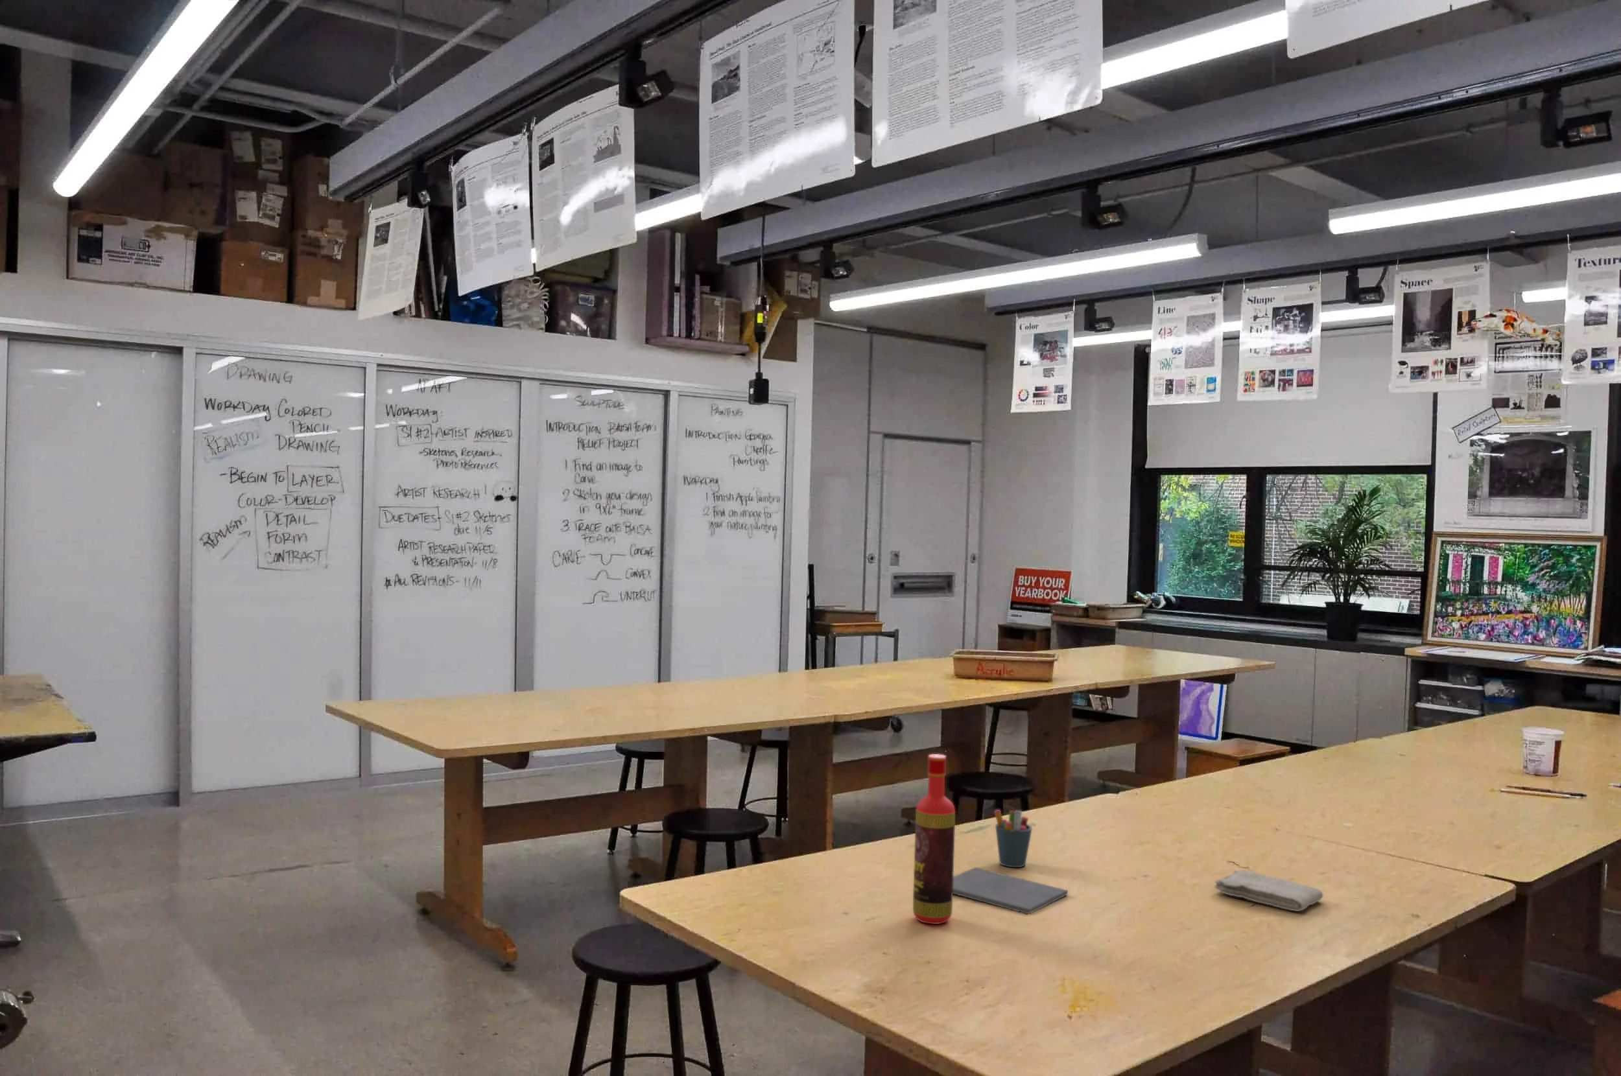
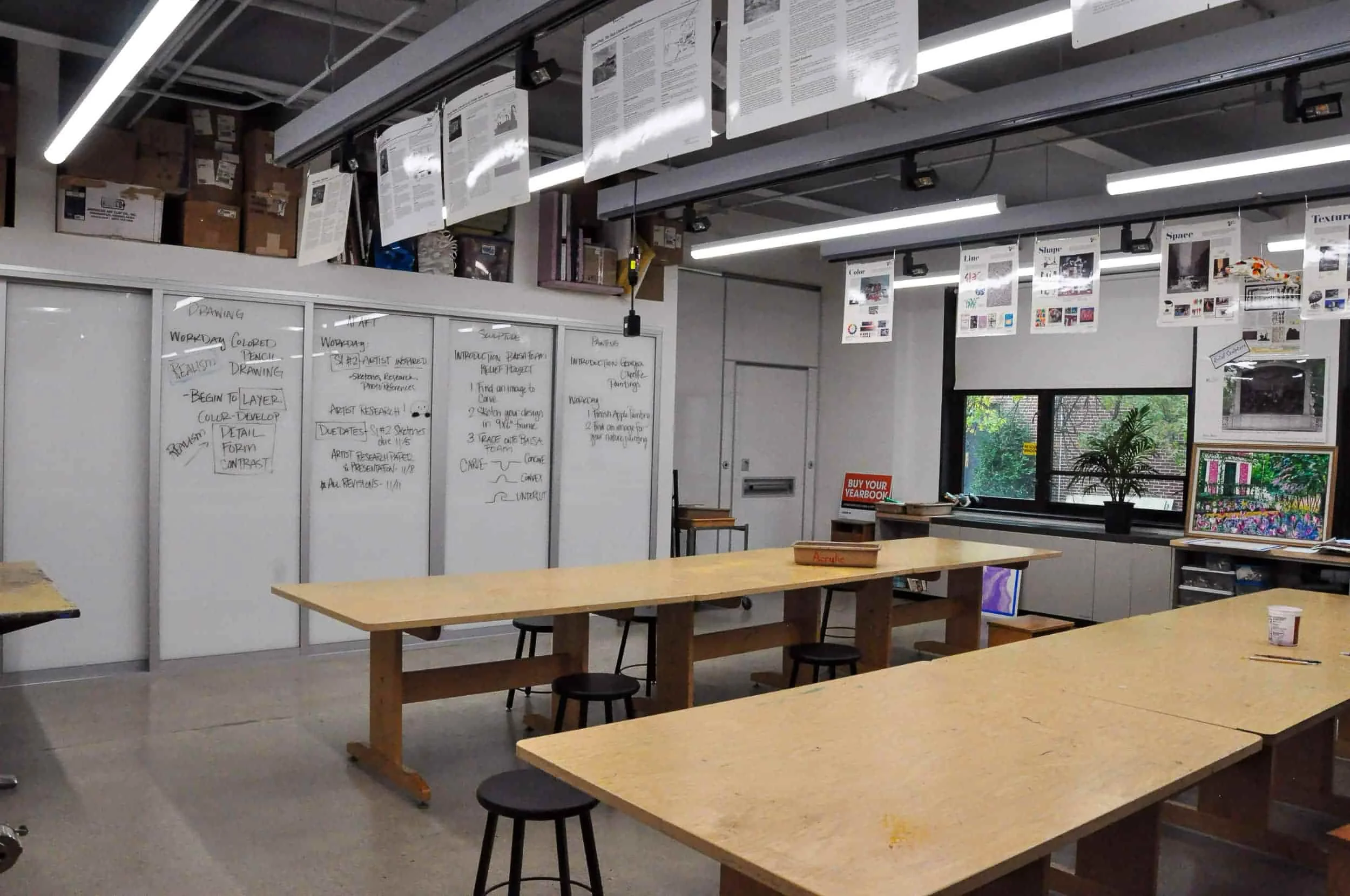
- pen holder [993,809,1033,868]
- notepad [952,867,1069,915]
- bottle [913,753,956,925]
- washcloth [1214,869,1323,911]
